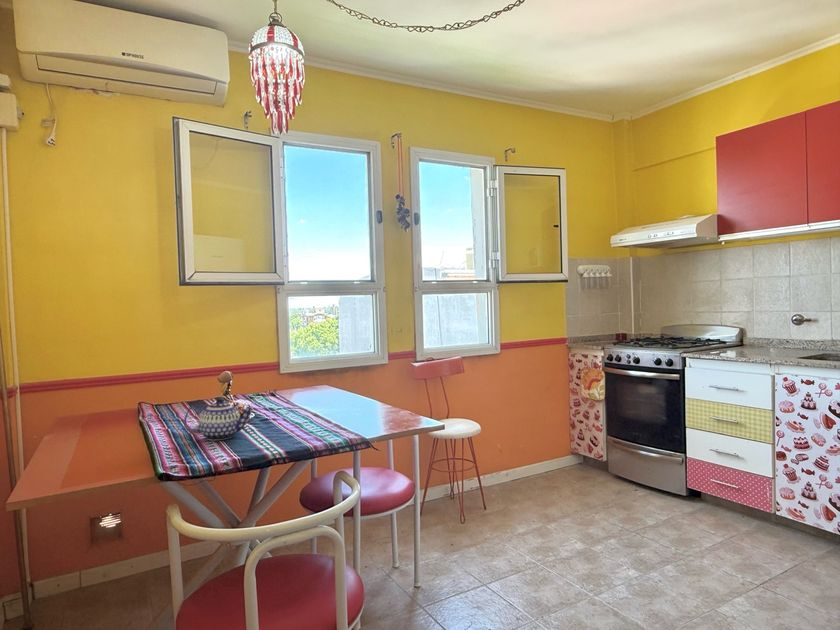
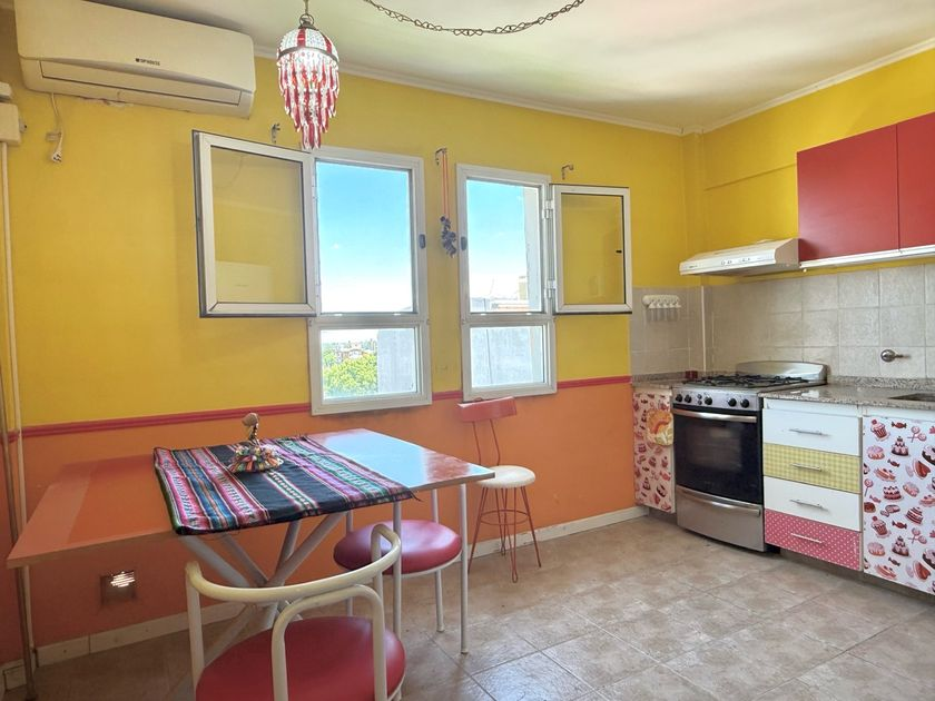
- teapot [183,397,254,441]
